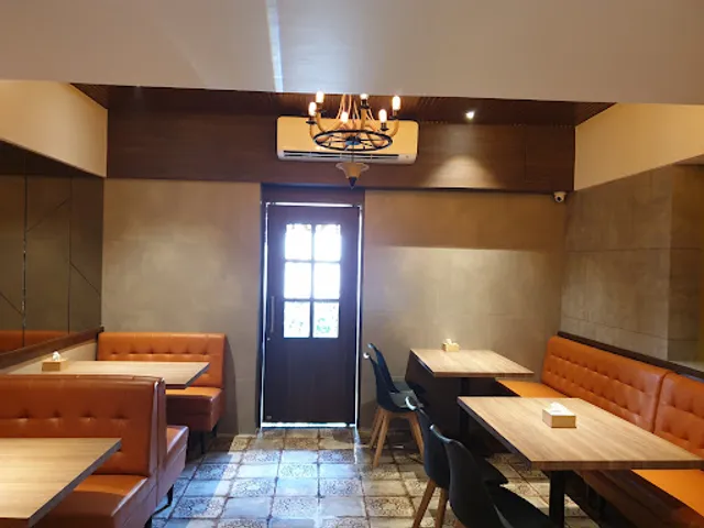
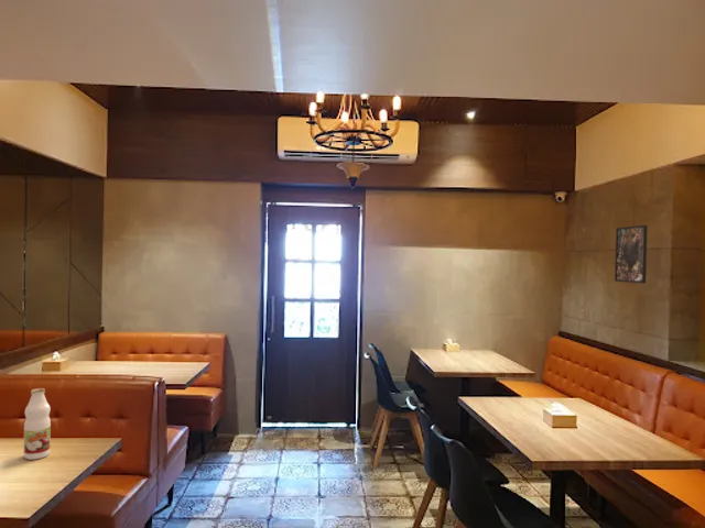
+ beverage bottle [23,387,52,461]
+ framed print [614,224,649,285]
